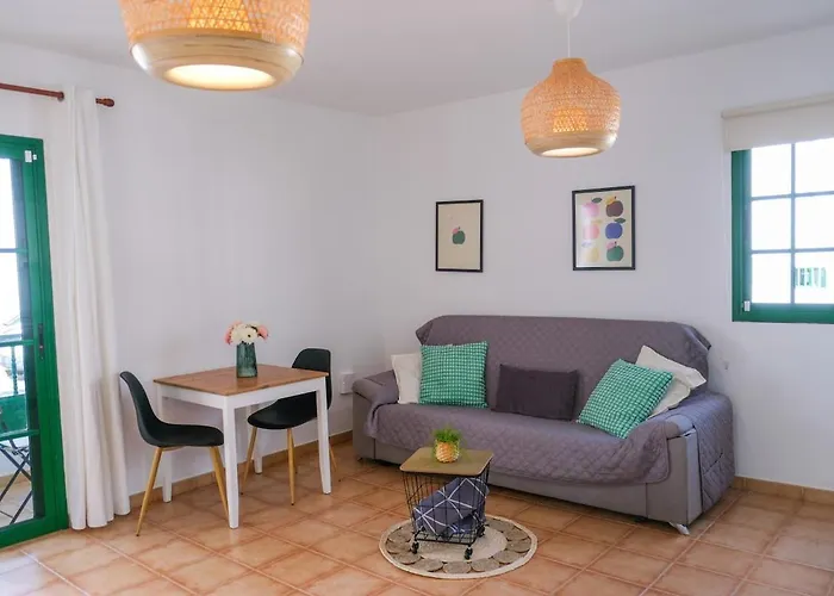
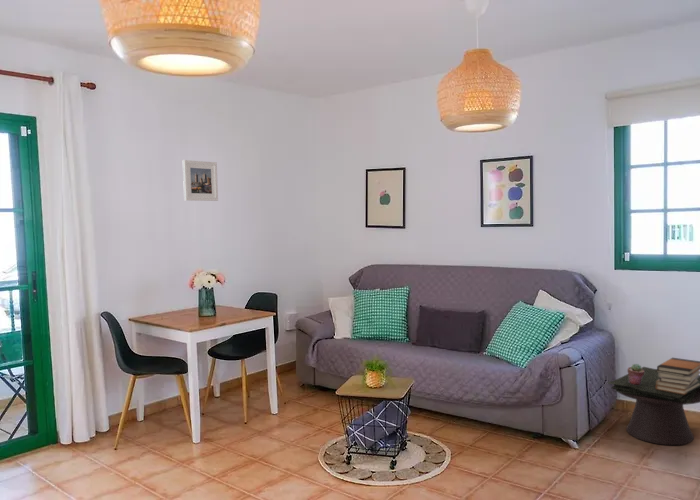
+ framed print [182,159,219,202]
+ potted succulent [626,363,644,385]
+ book stack [655,357,700,395]
+ side table [607,366,700,446]
